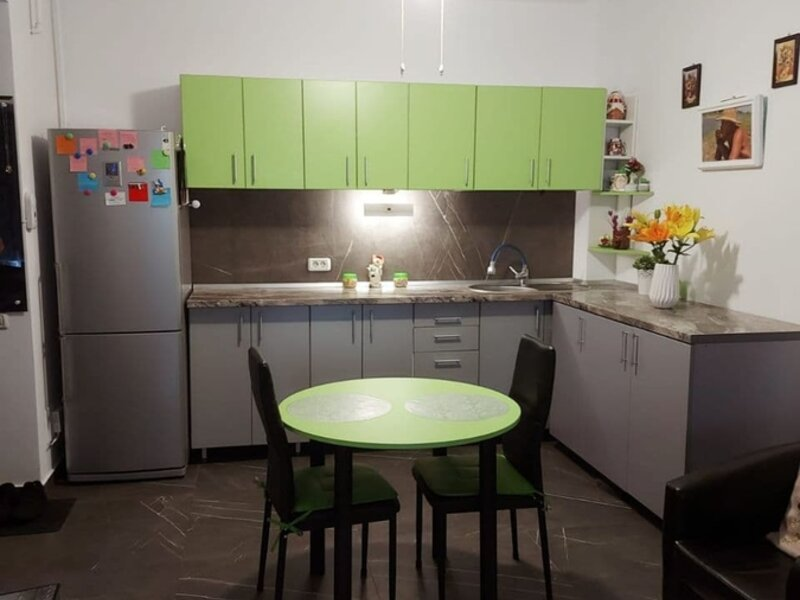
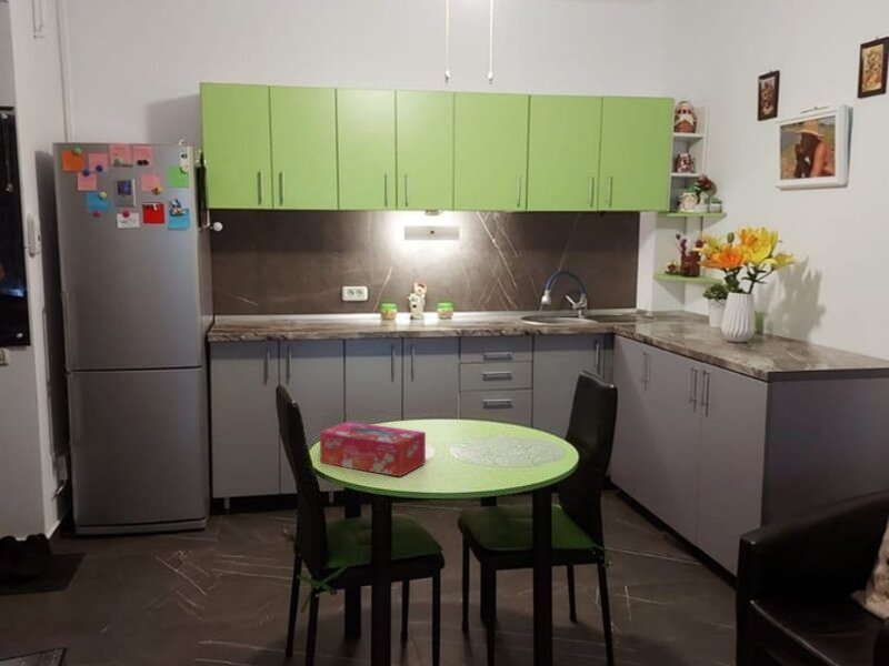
+ tissue box [319,421,427,477]
